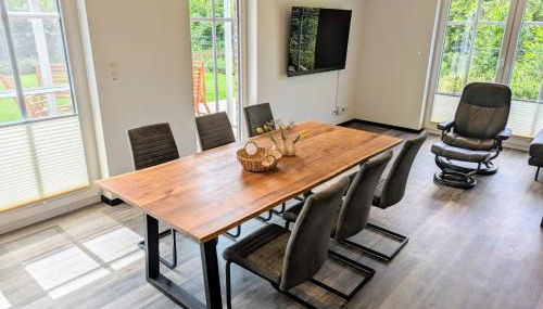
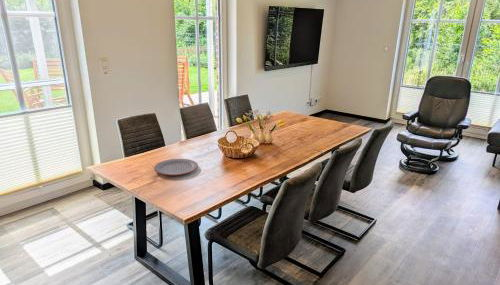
+ plate [153,158,199,176]
